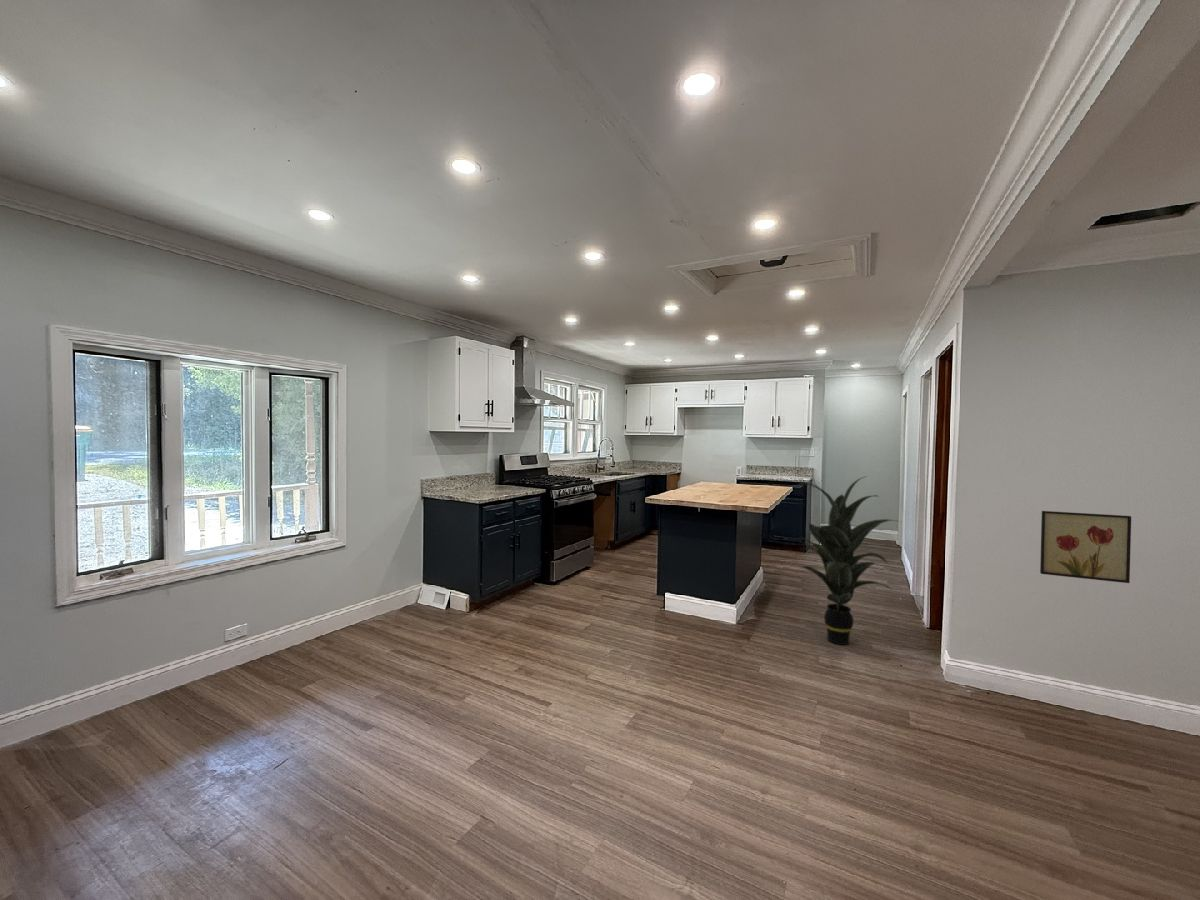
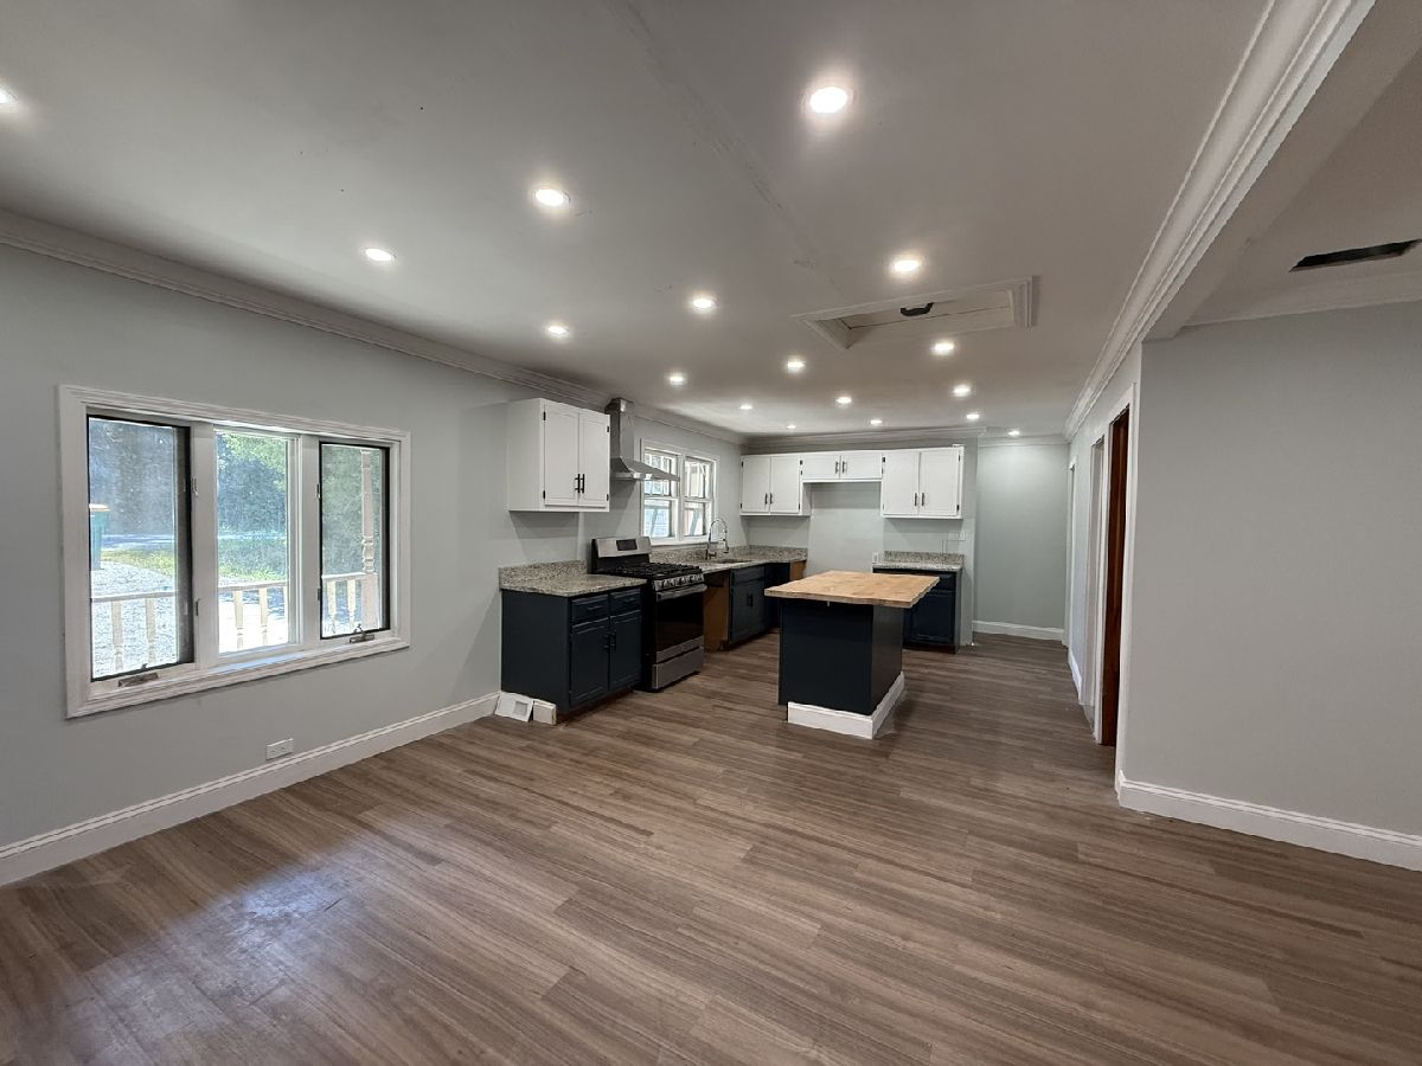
- wall art [1039,510,1132,584]
- indoor plant [795,475,901,646]
